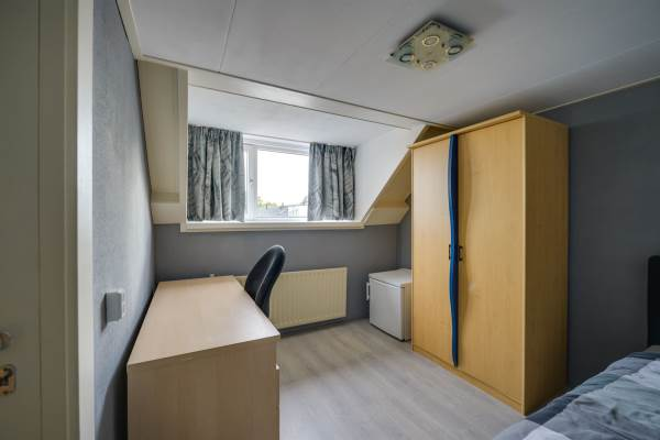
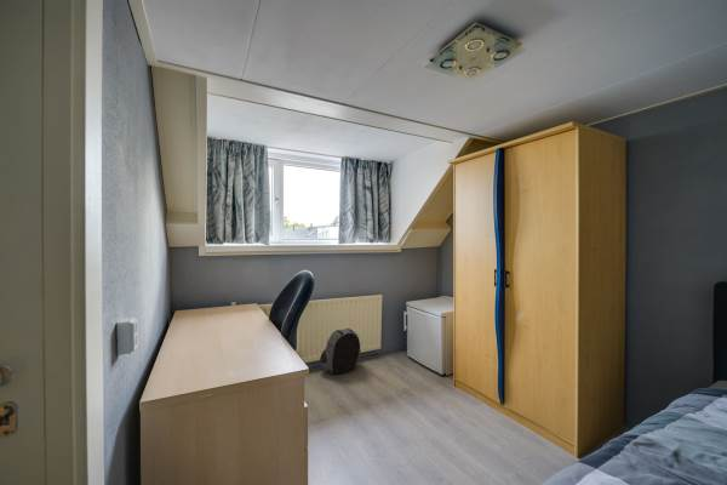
+ backpack [319,327,364,376]
